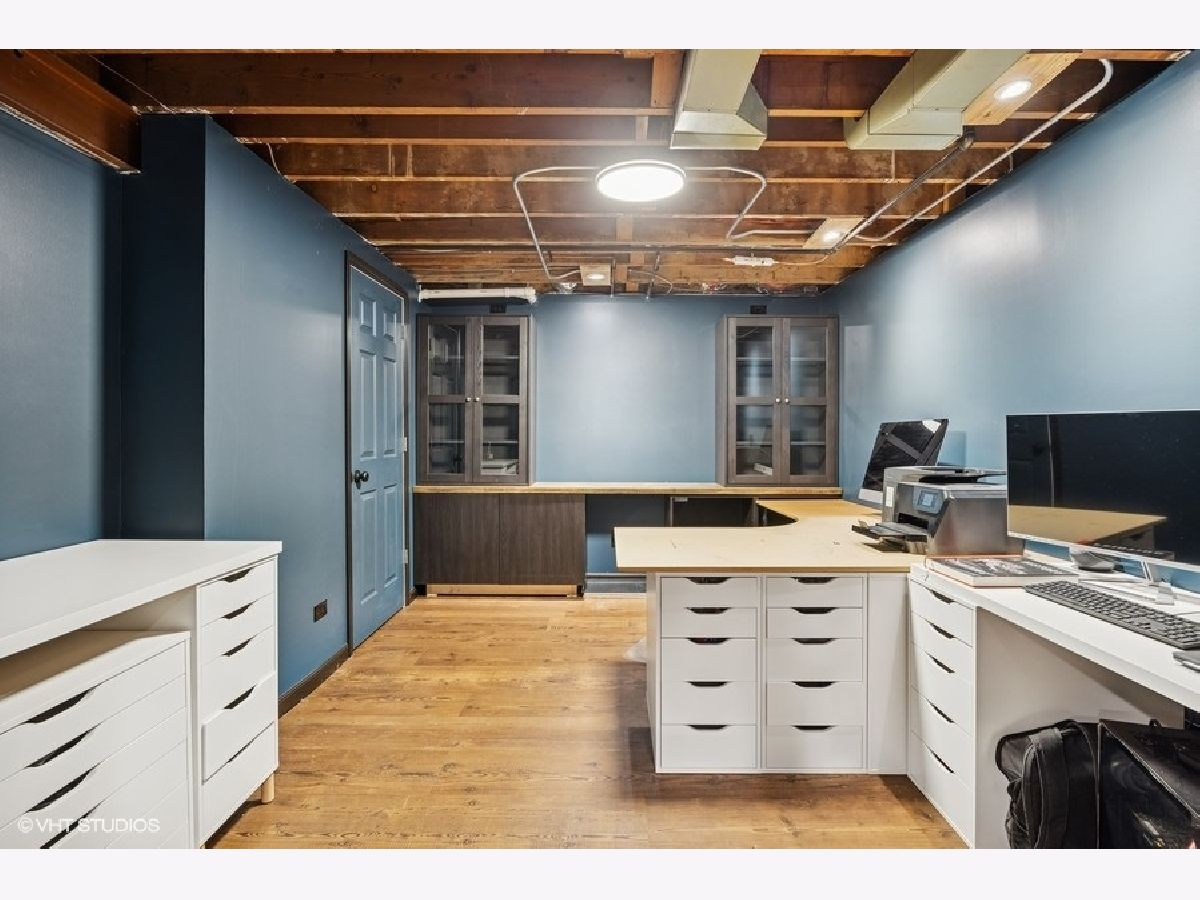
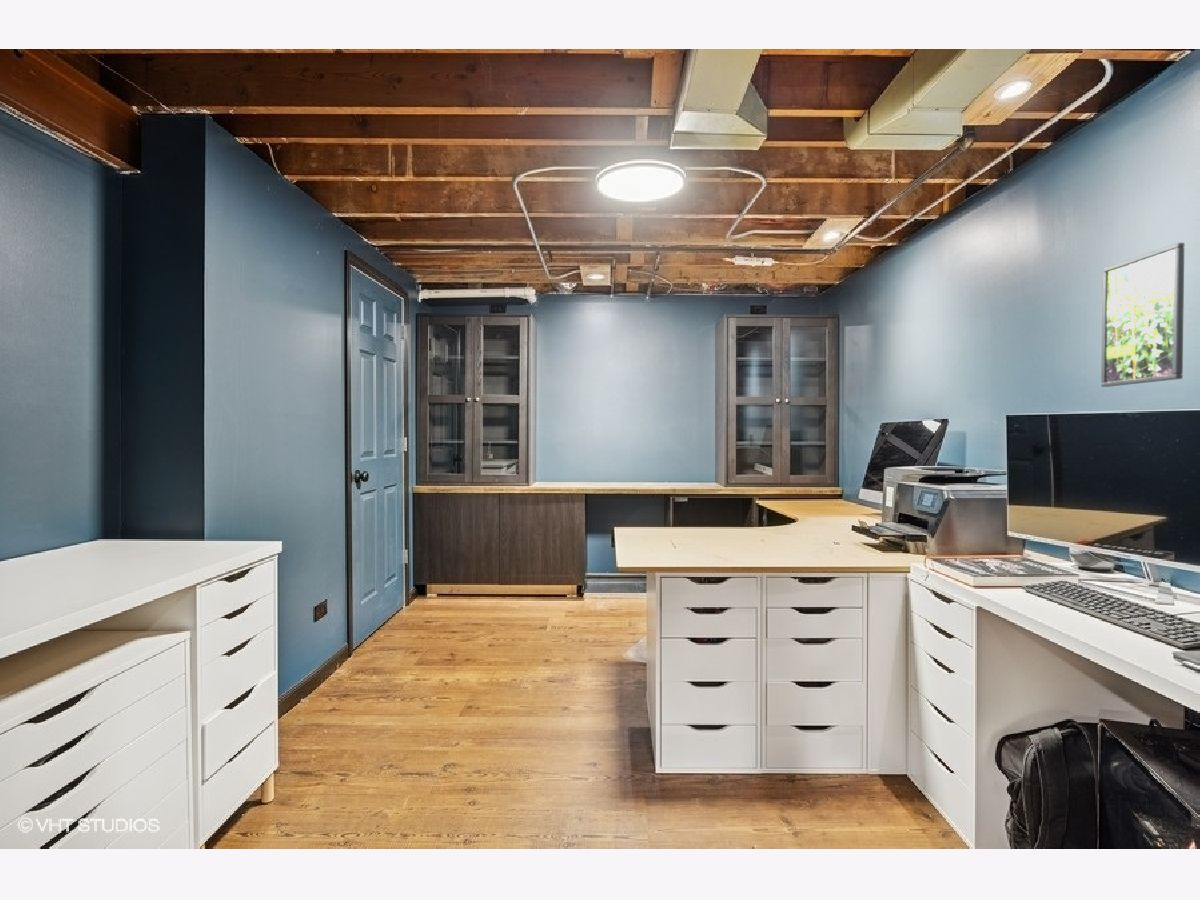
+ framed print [1100,242,1185,388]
